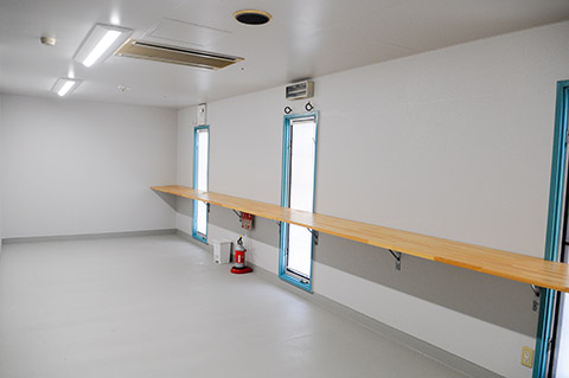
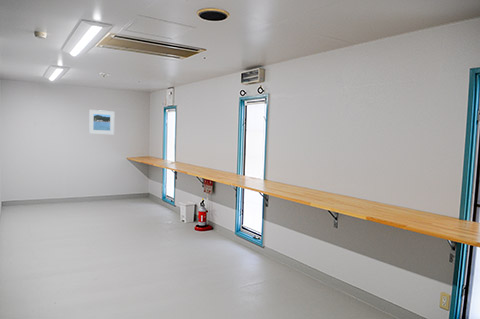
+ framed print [88,109,115,135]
